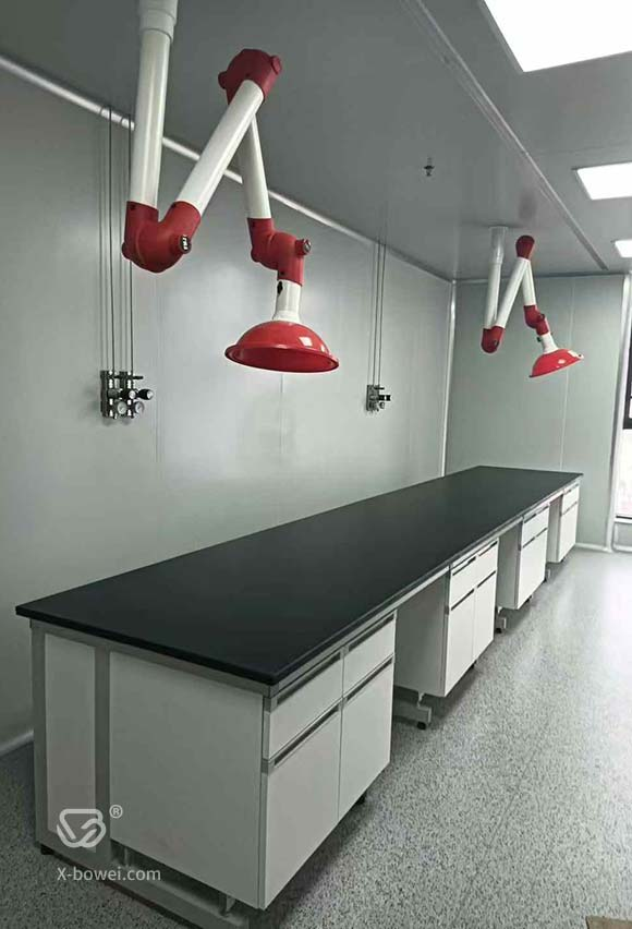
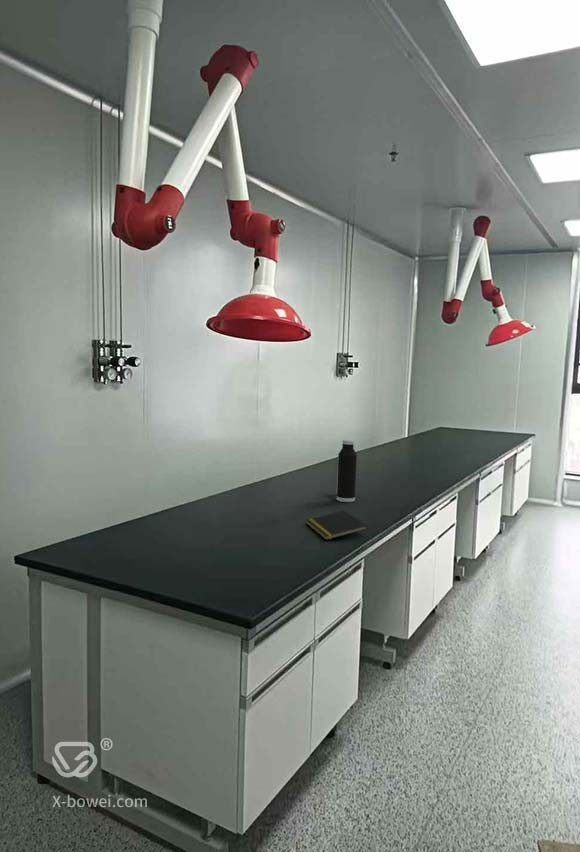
+ notepad [305,510,369,541]
+ water bottle [336,439,358,503]
